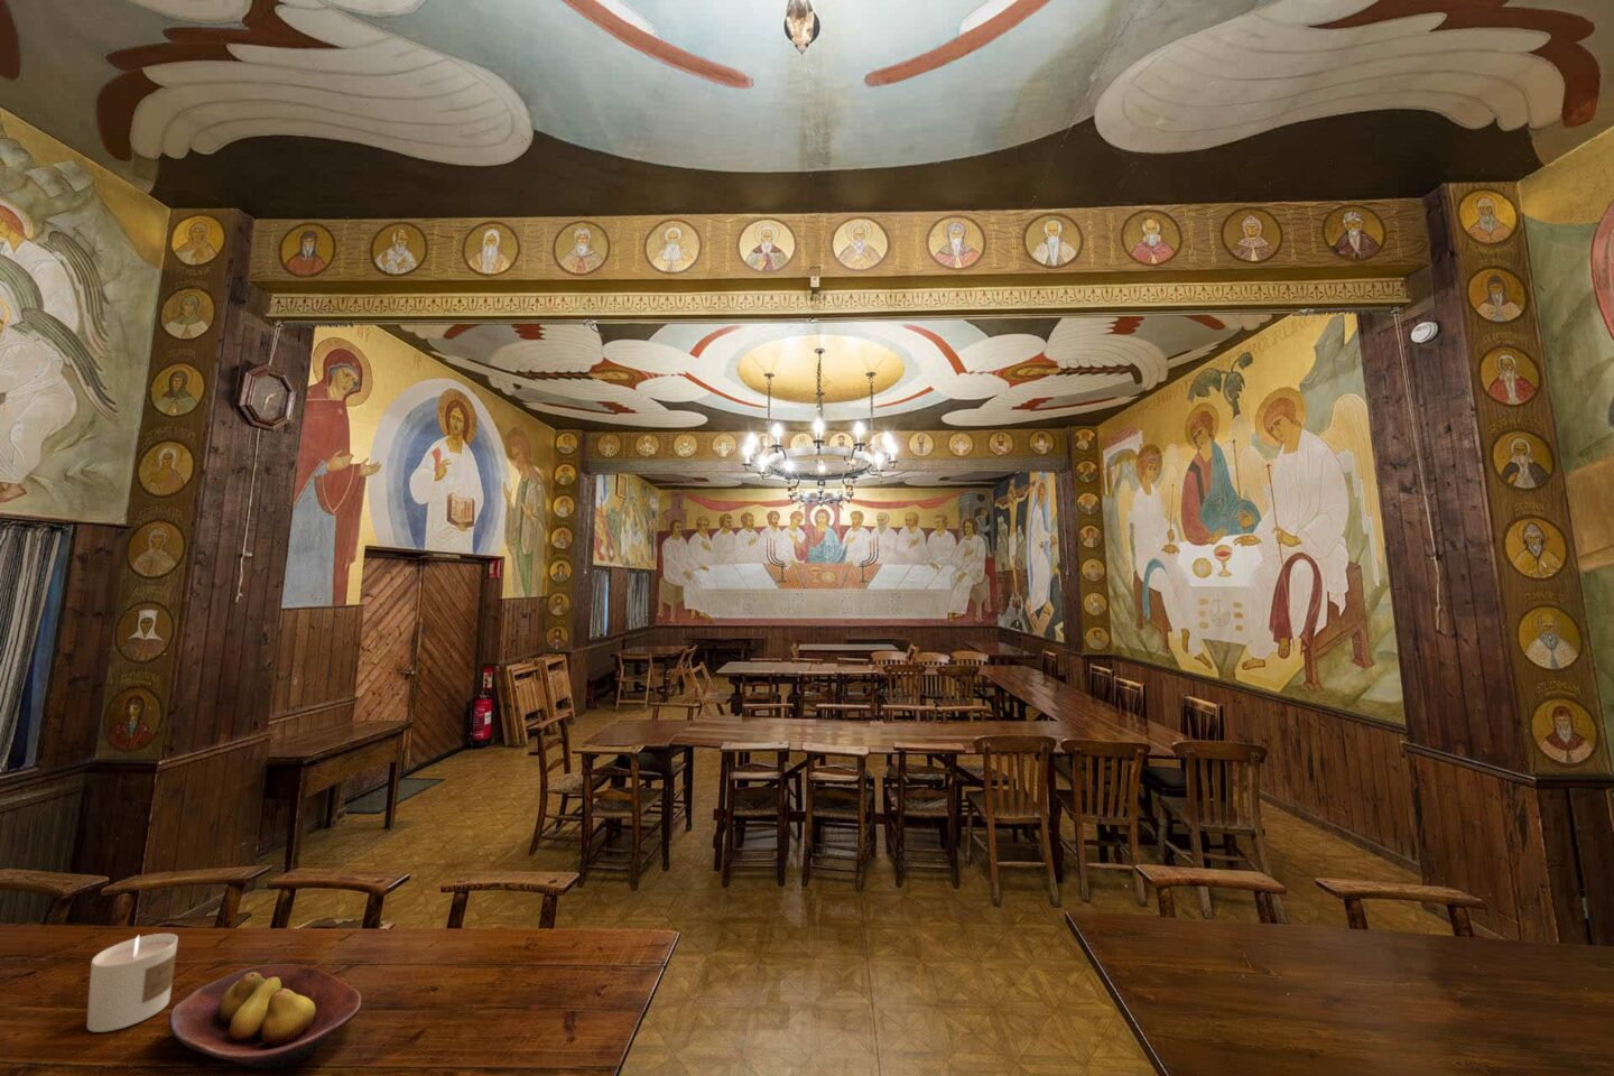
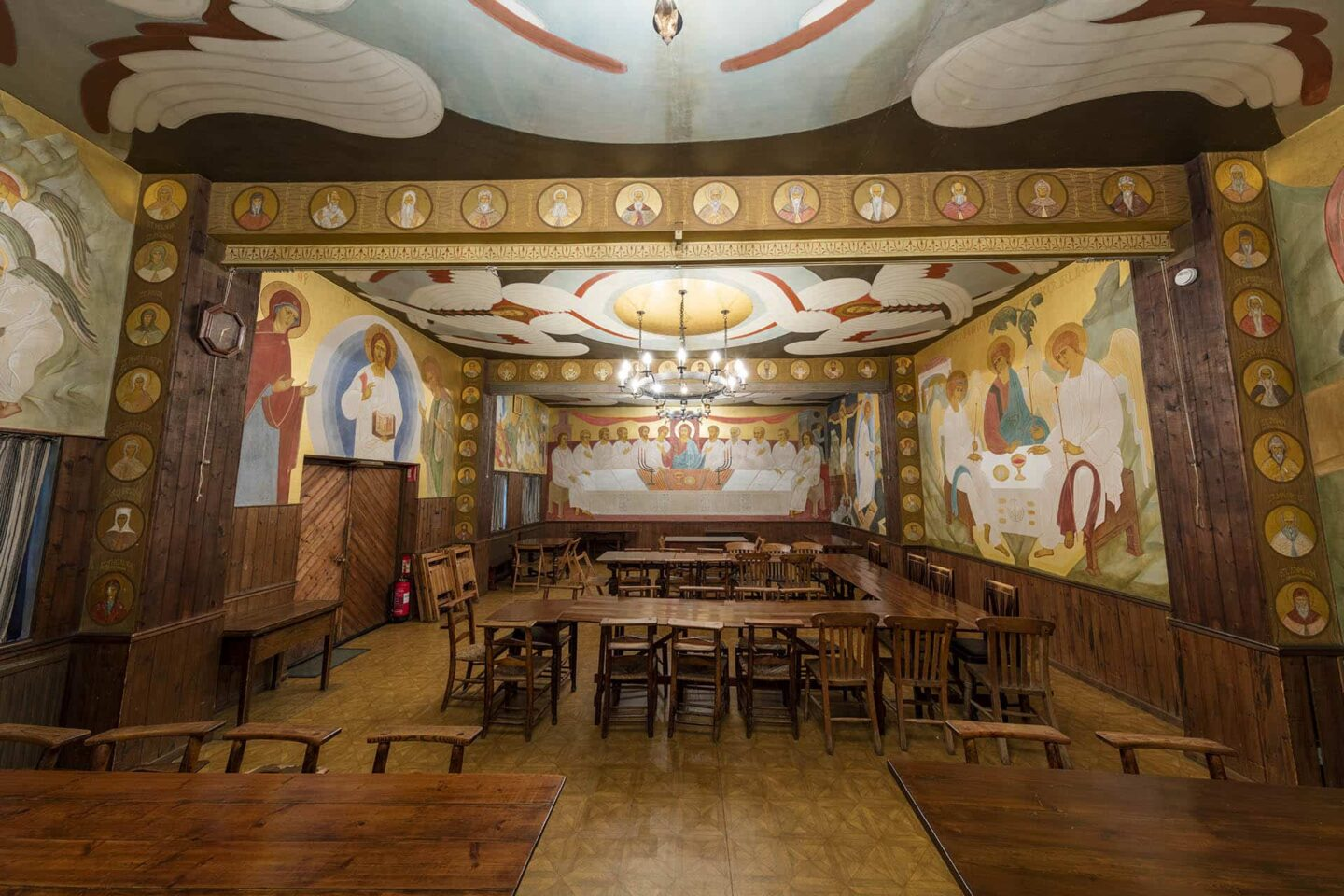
- fruit bowl [167,963,363,1070]
- candle [86,933,179,1034]
